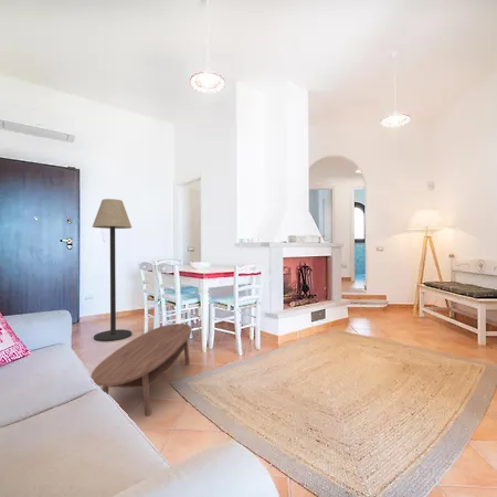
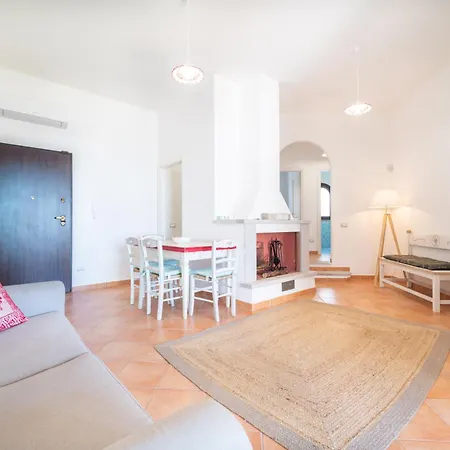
- floor lamp [92,198,133,342]
- coffee table [89,322,192,417]
